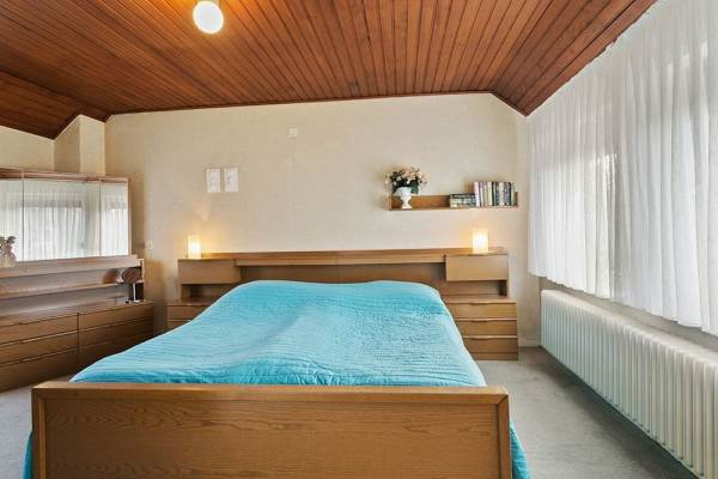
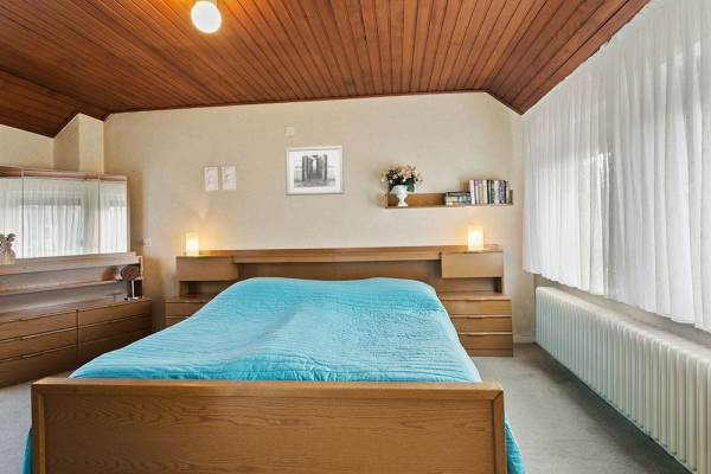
+ wall art [284,145,345,197]
